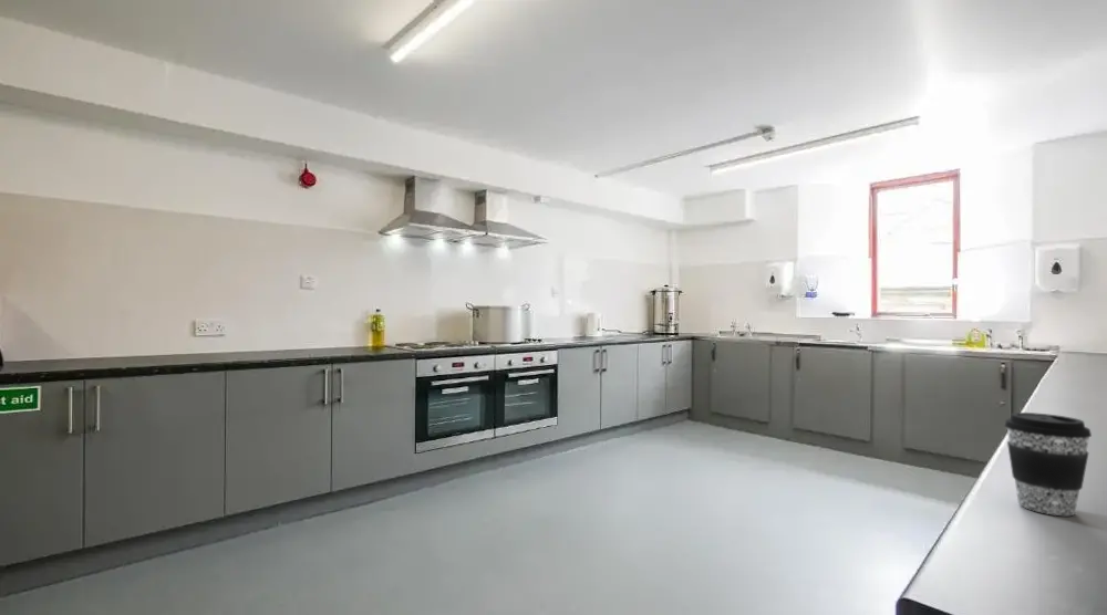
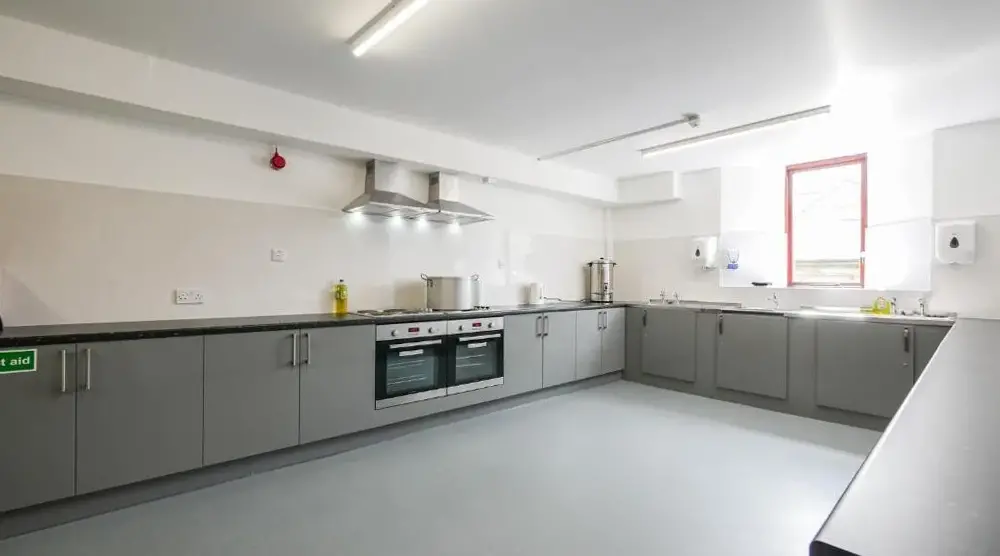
- coffee cup [1003,411,1093,517]
